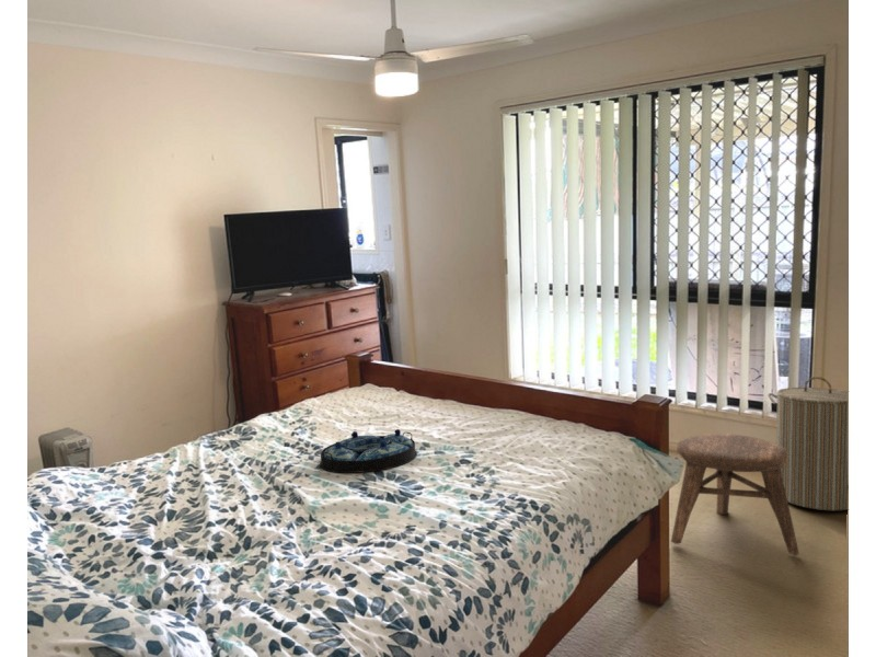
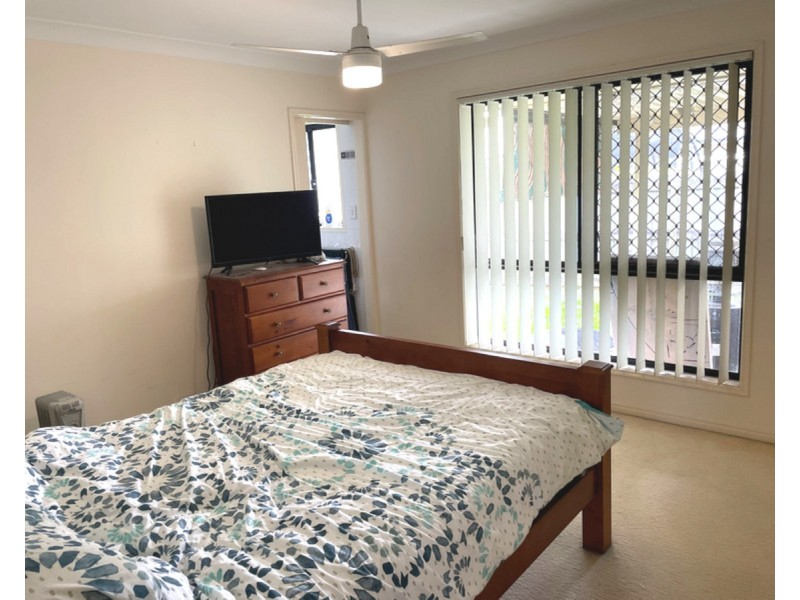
- stool [670,433,800,556]
- laundry hamper [768,376,849,511]
- serving tray [319,428,418,474]
